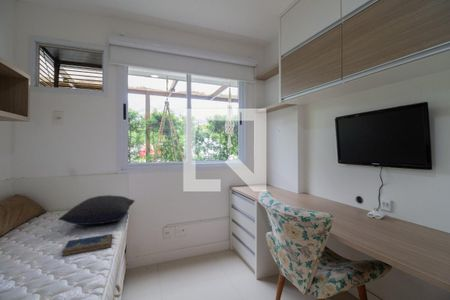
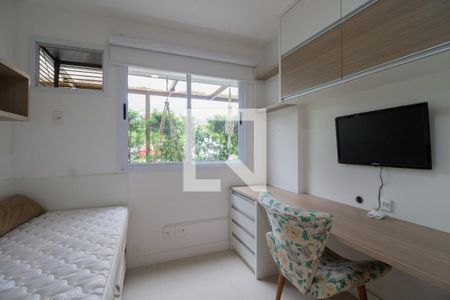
- hardcover book [61,233,113,257]
- pillow [57,194,135,226]
